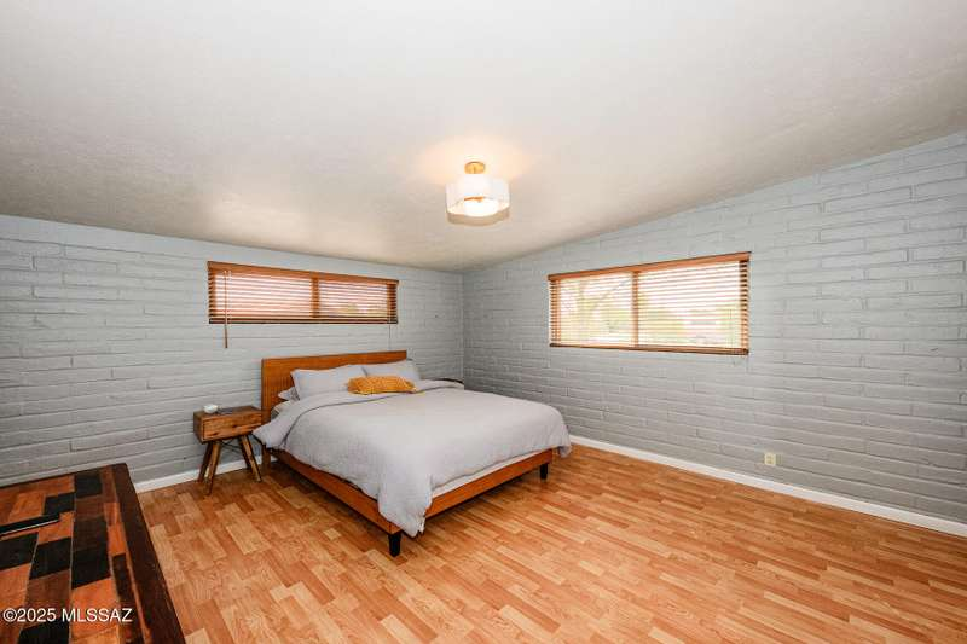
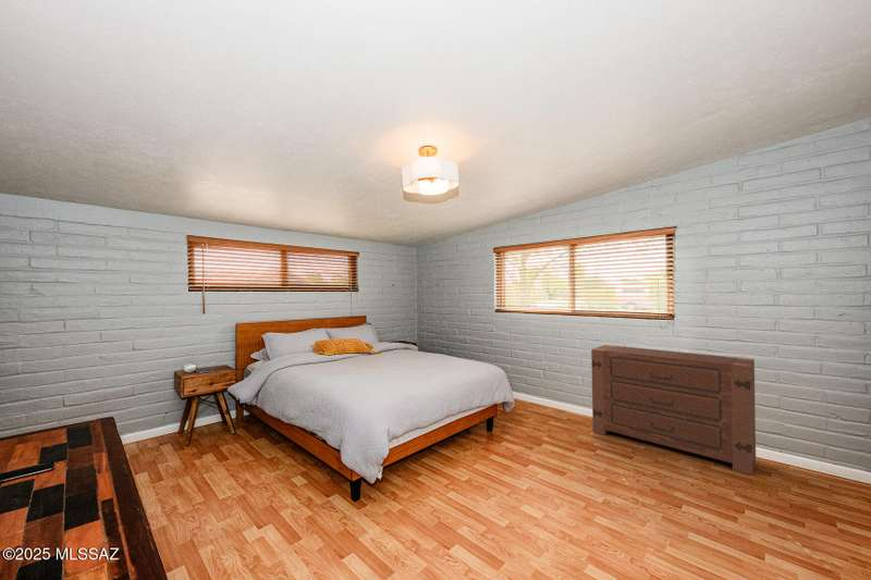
+ dresser [590,344,757,476]
